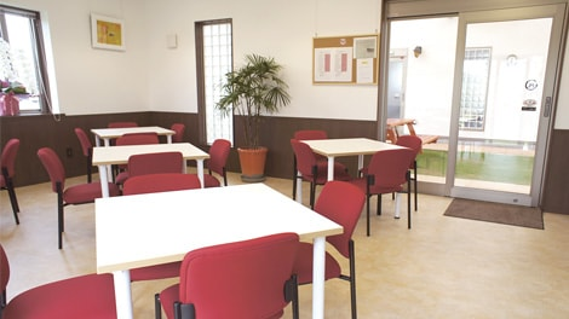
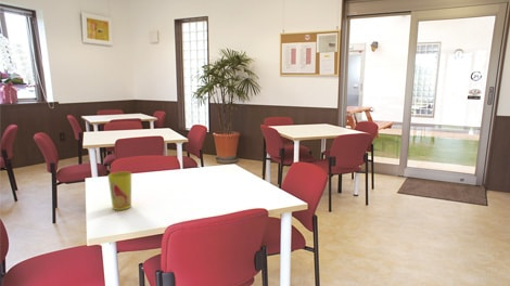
+ cup [106,170,132,211]
